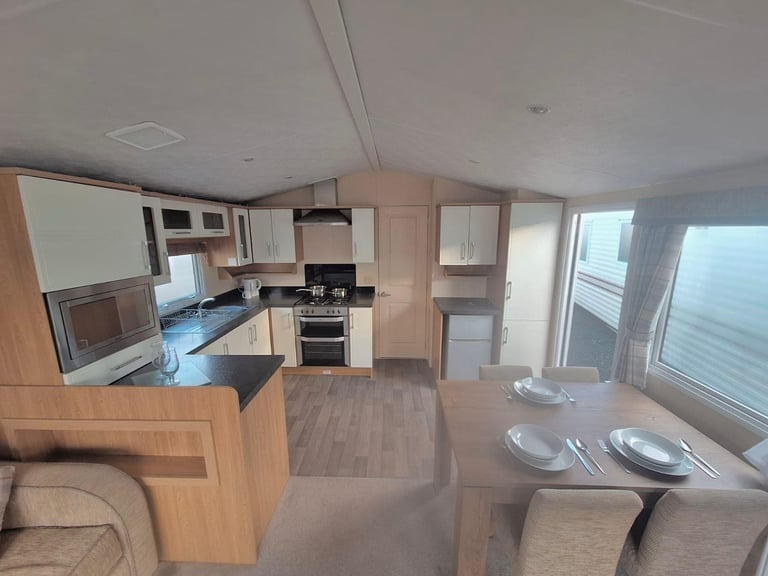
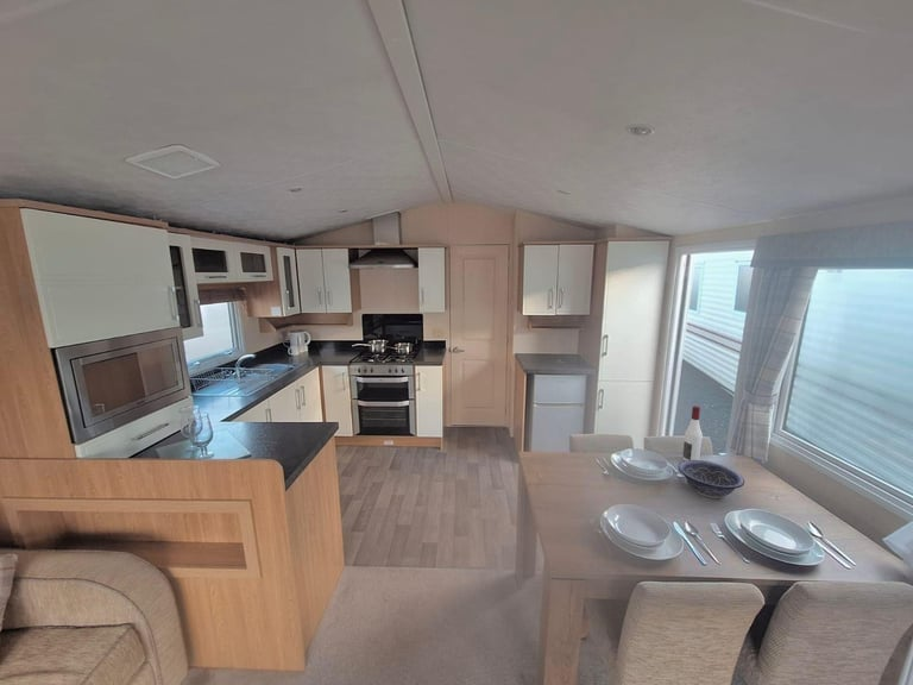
+ alcohol [681,406,704,461]
+ decorative bowl [676,459,745,499]
